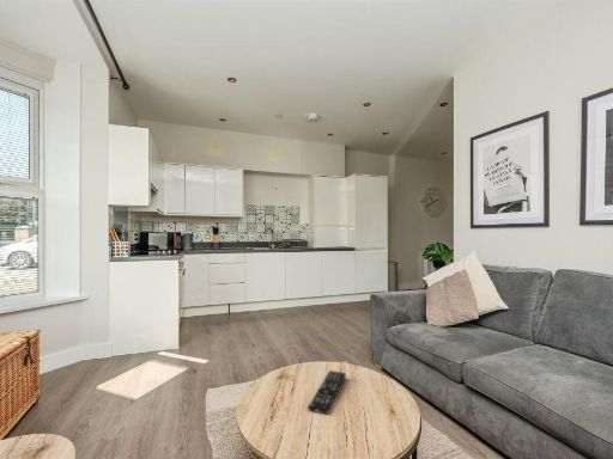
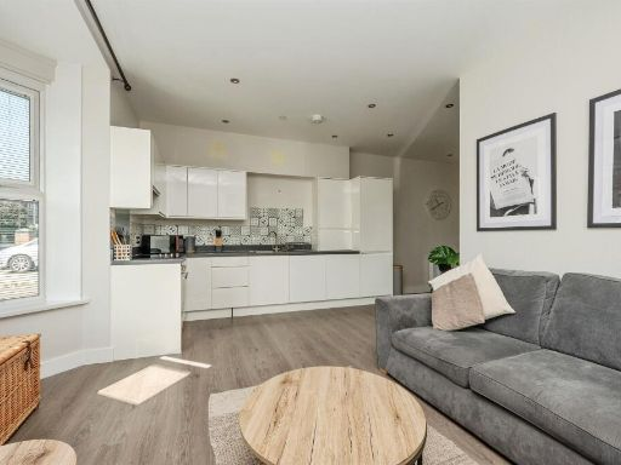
- remote control [306,369,347,415]
